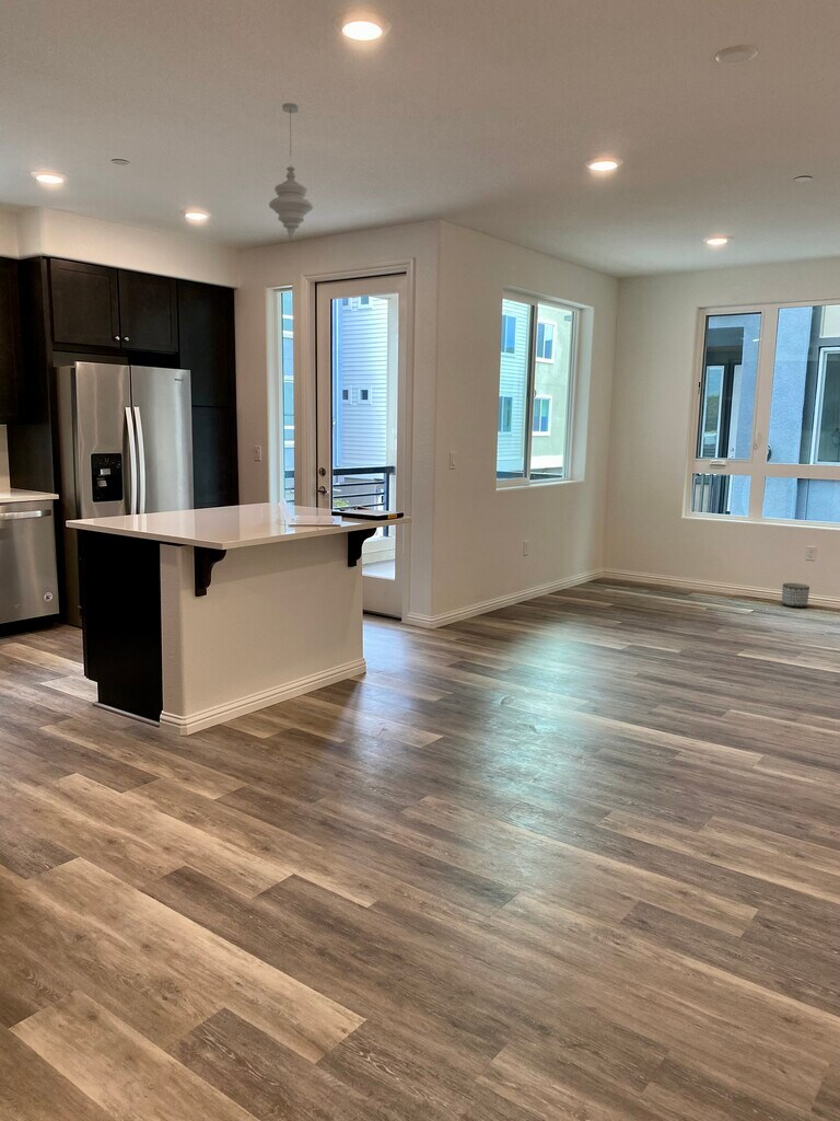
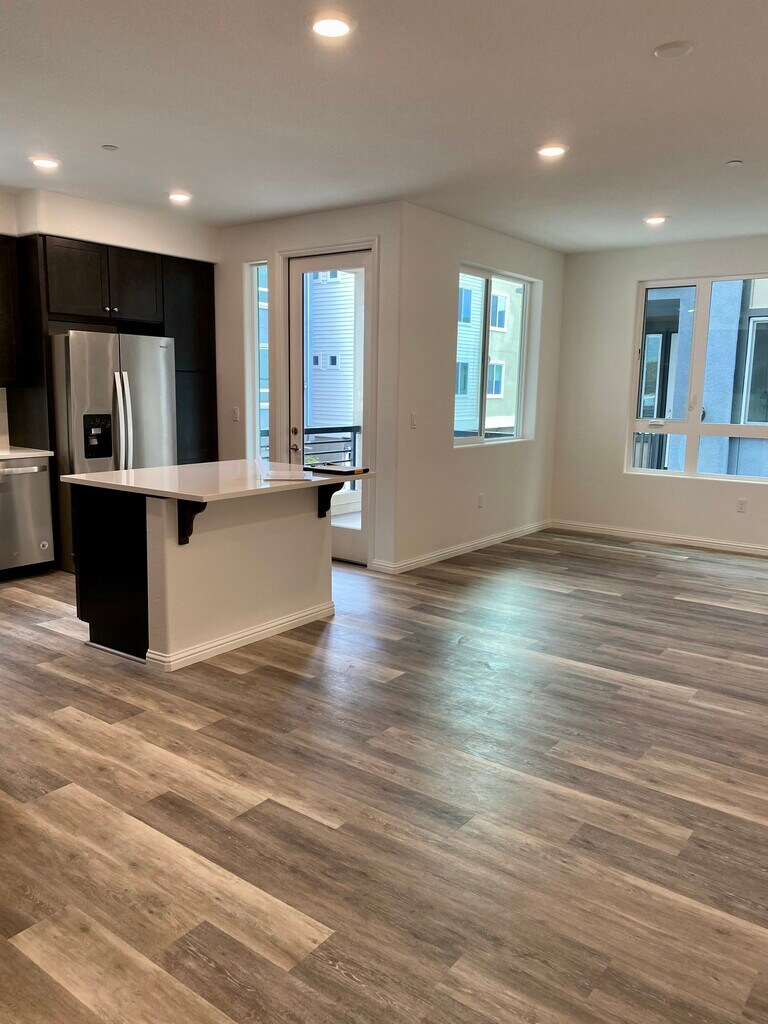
- pendant light [268,102,314,241]
- planter [781,581,810,609]
